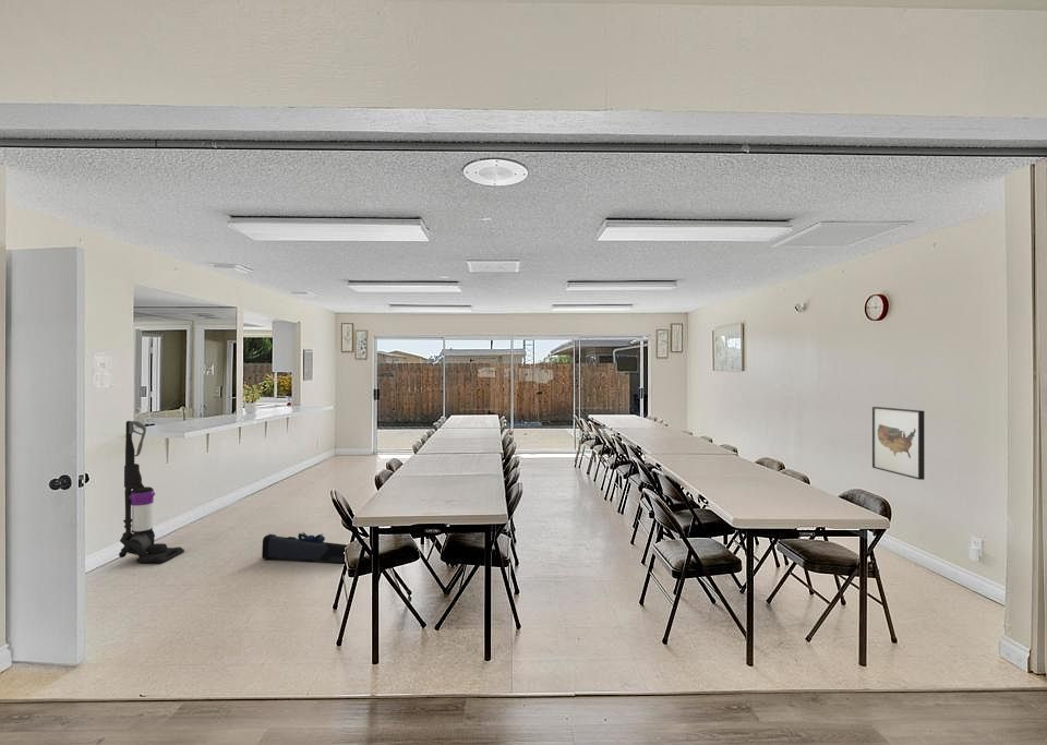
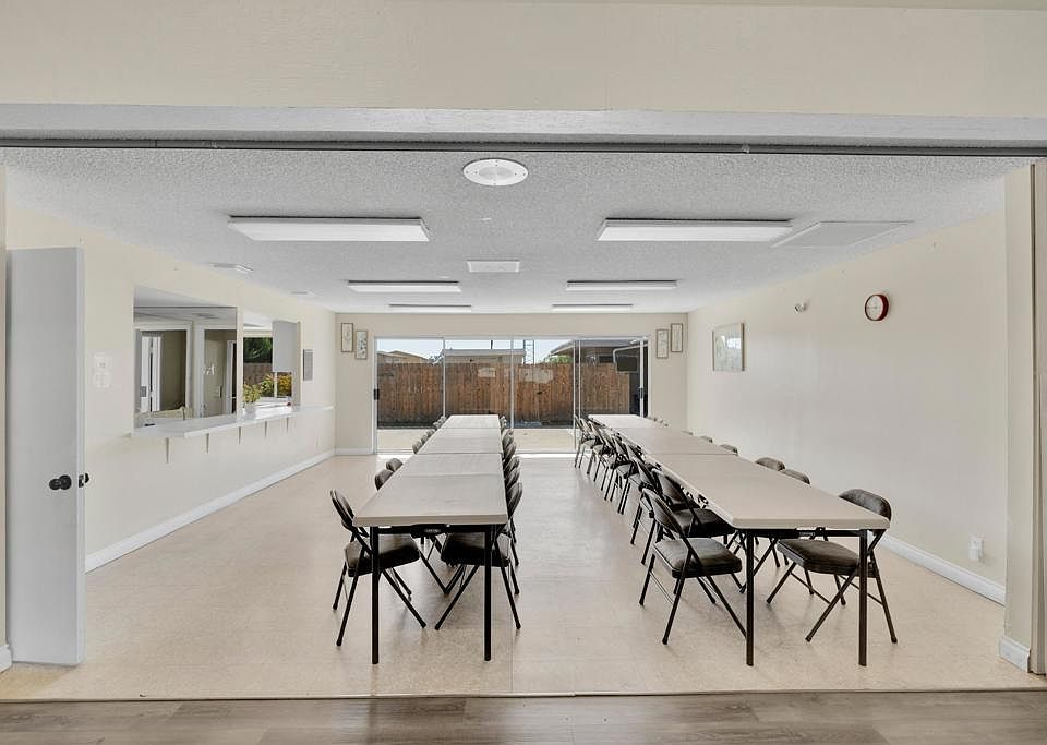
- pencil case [261,531,348,564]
- wall art [871,406,926,481]
- vacuum cleaner [118,420,185,564]
